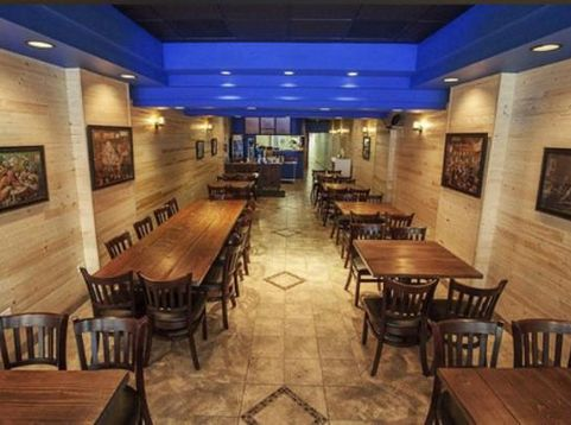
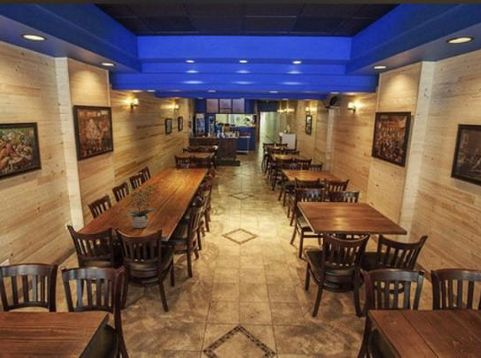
+ potted plant [121,182,159,229]
